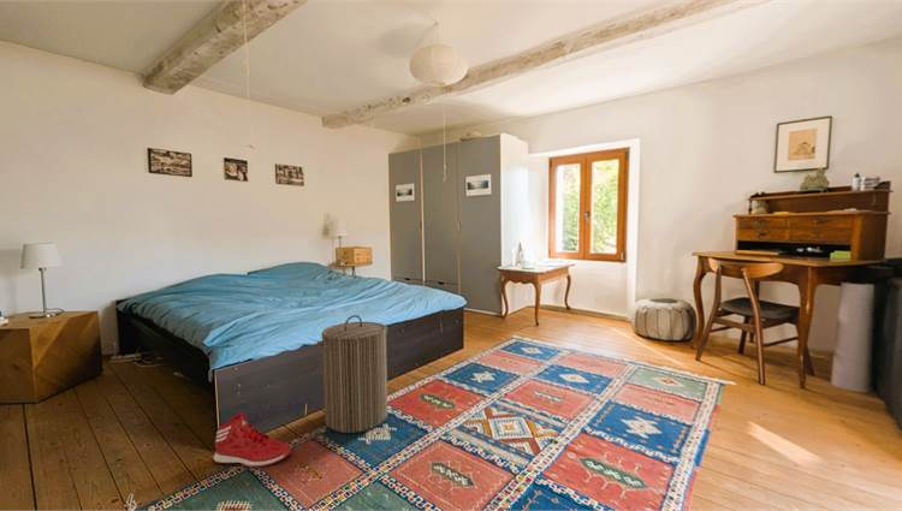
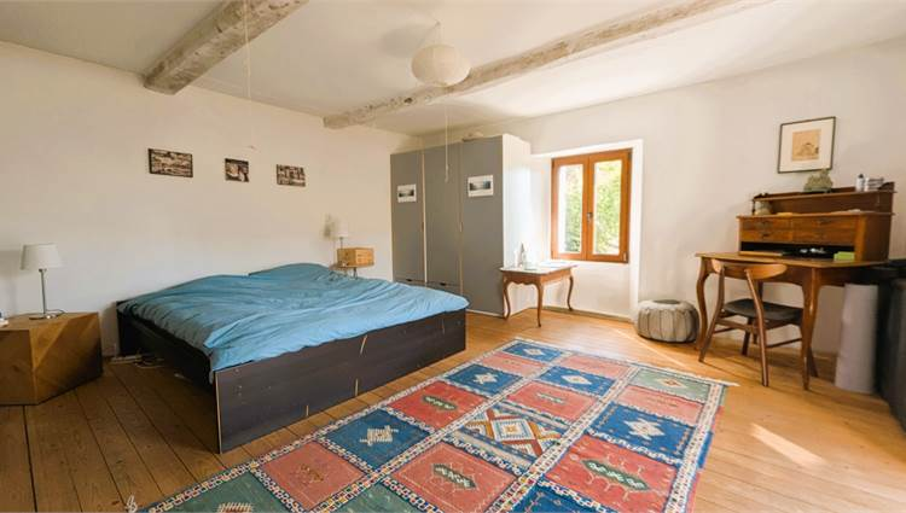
- sneaker [213,411,292,469]
- laundry hamper [316,314,388,434]
